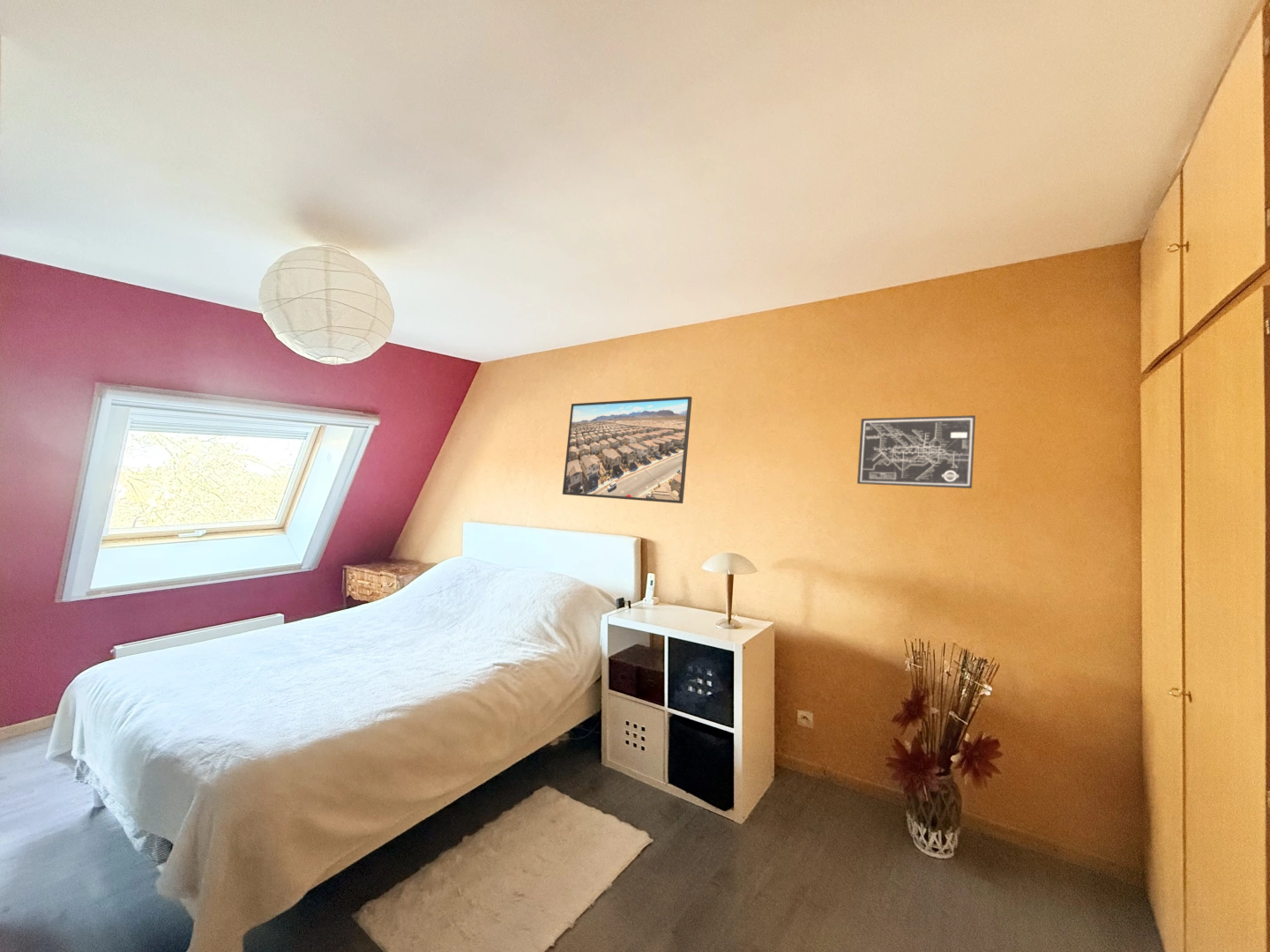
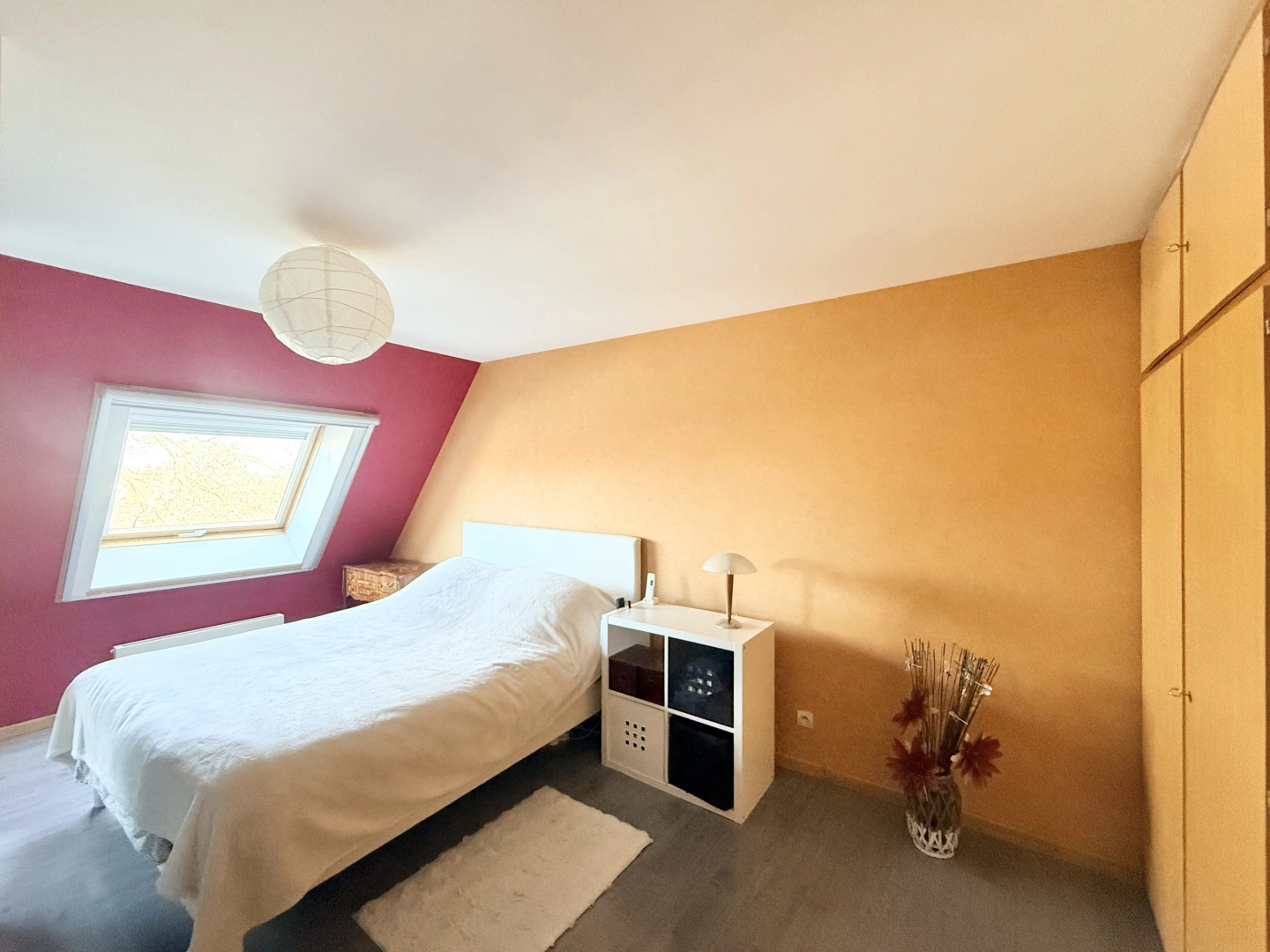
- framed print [562,396,693,504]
- wall art [856,414,976,489]
